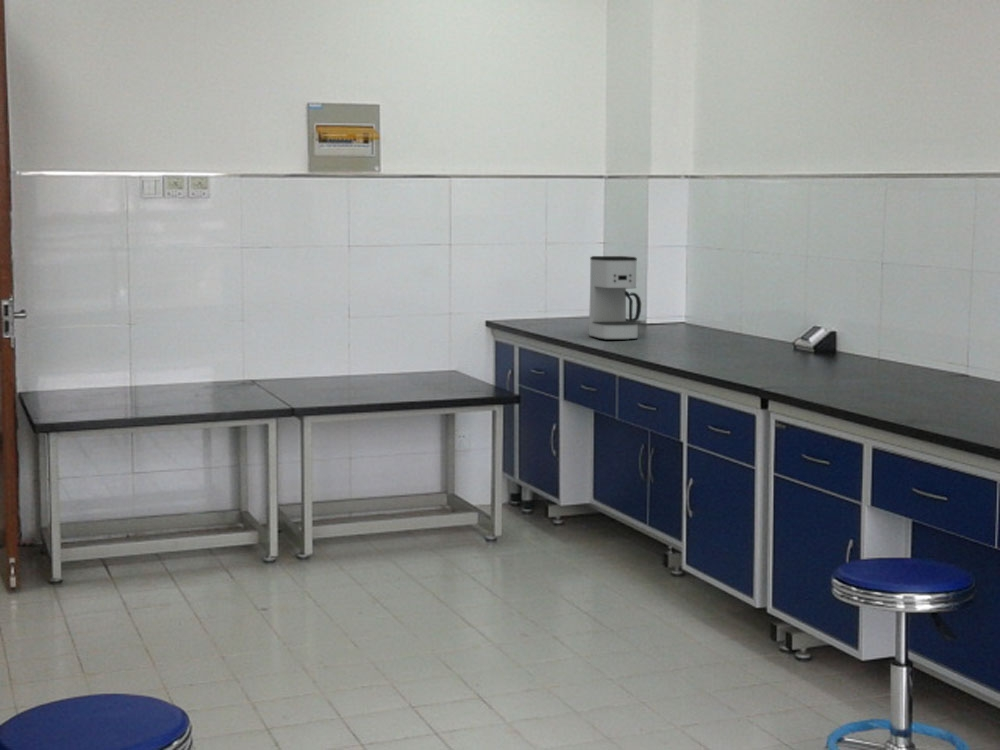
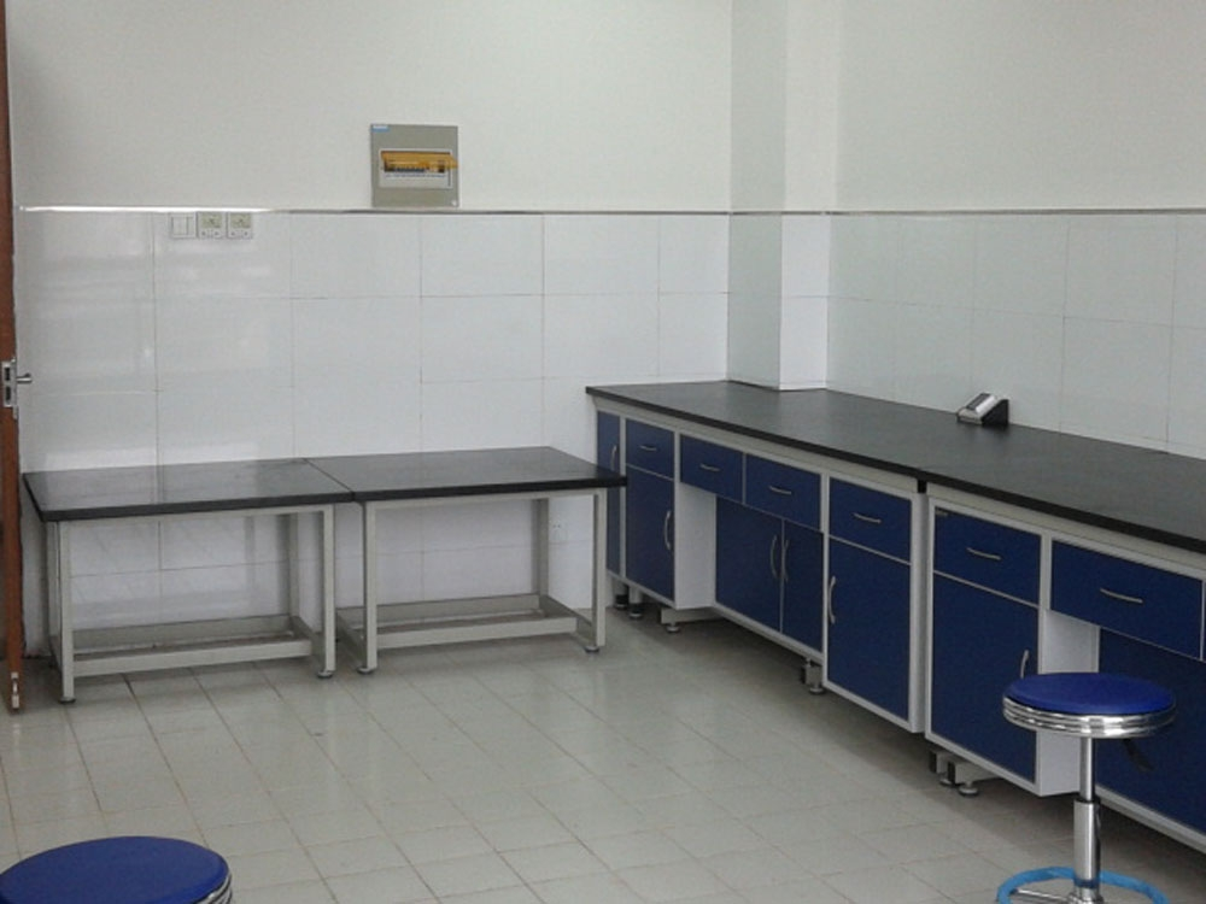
- coffee maker [588,255,642,341]
